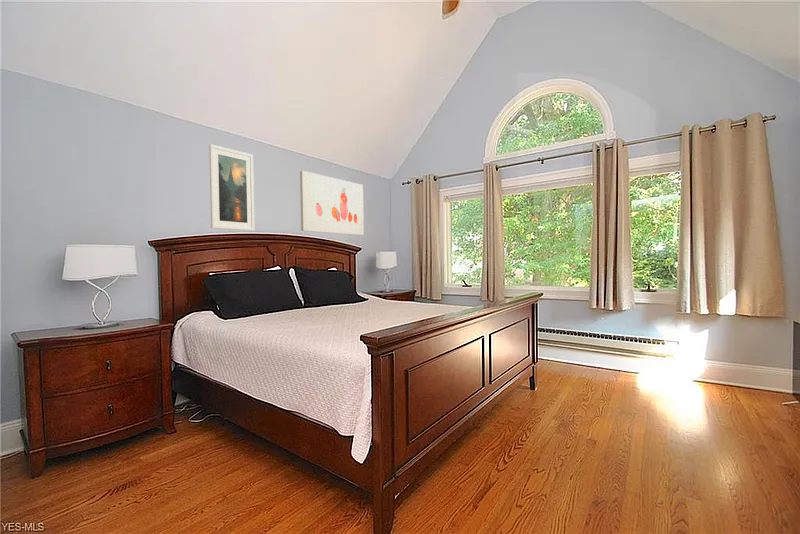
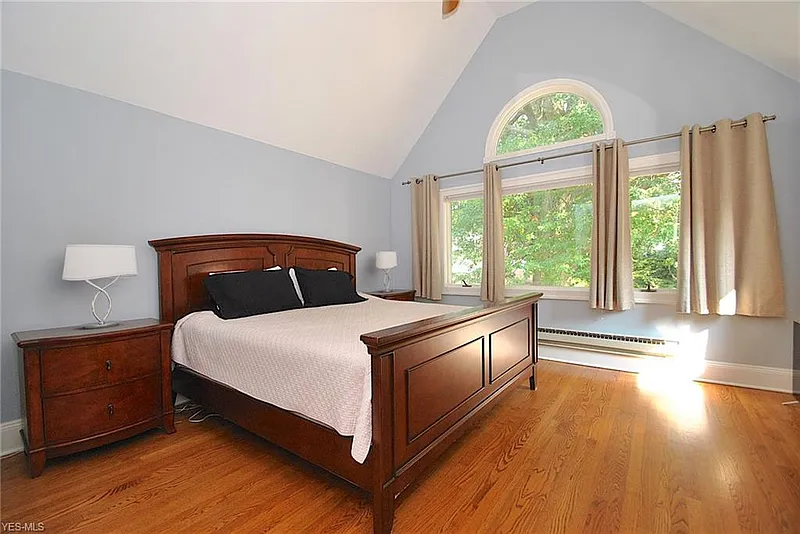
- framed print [208,143,255,232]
- wall art [299,170,365,236]
